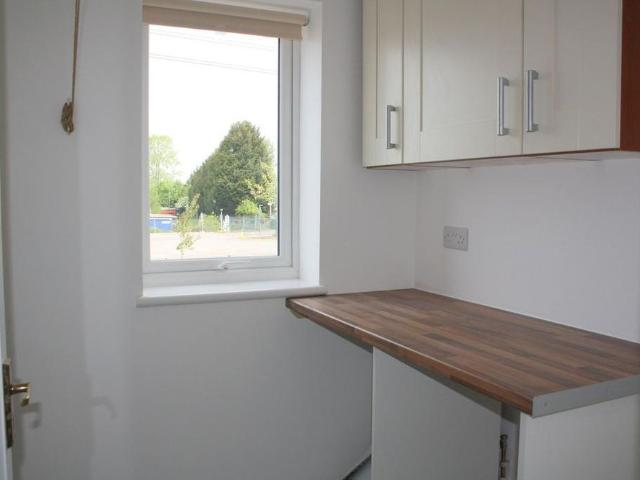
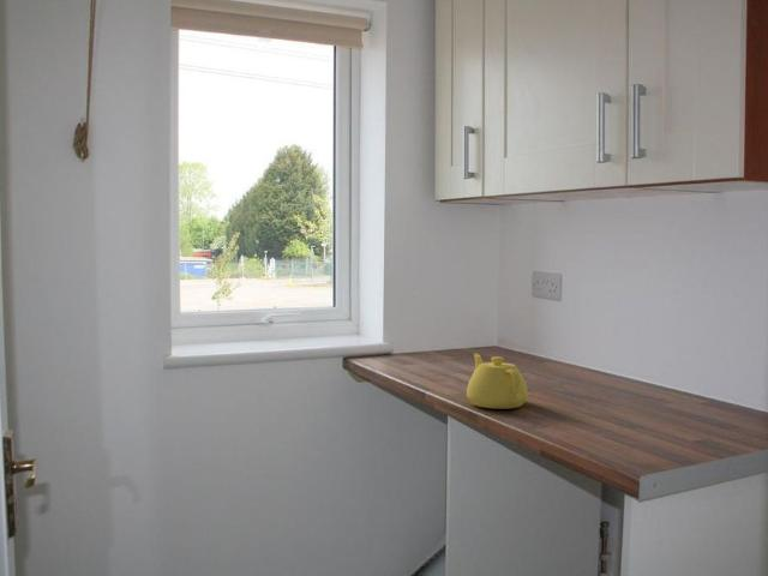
+ teapot [466,352,529,410]
